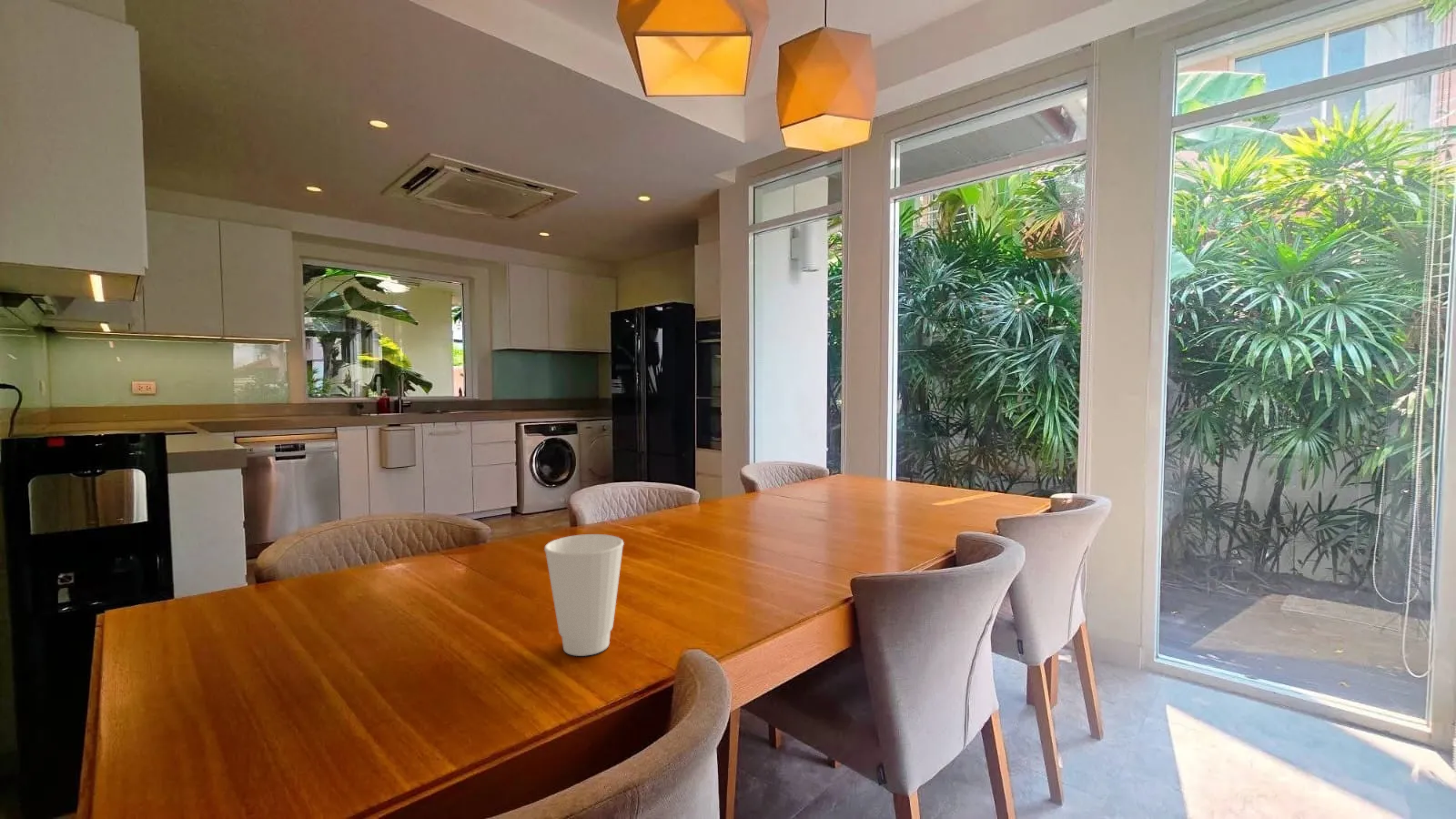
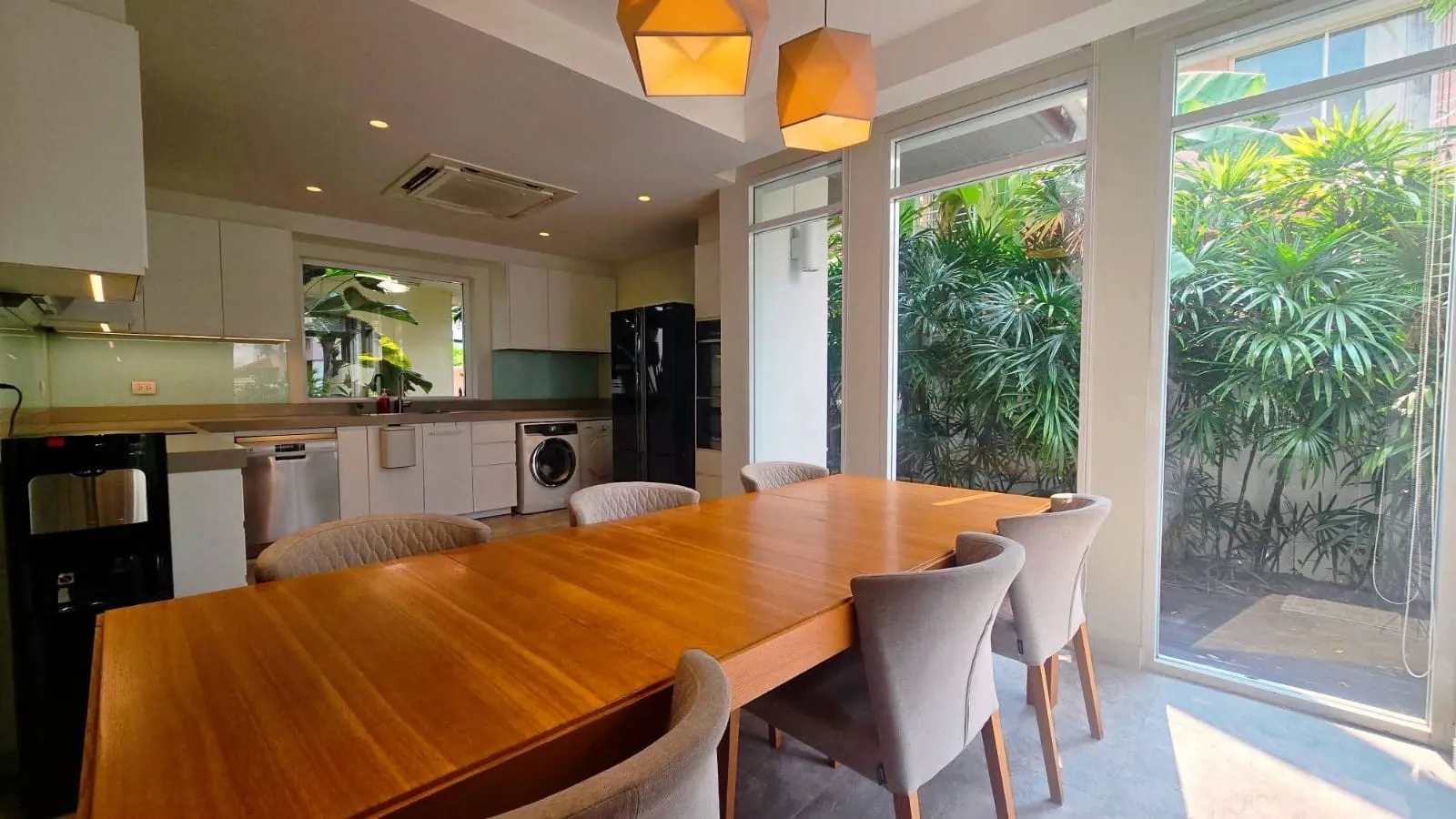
- cup [543,533,625,657]
